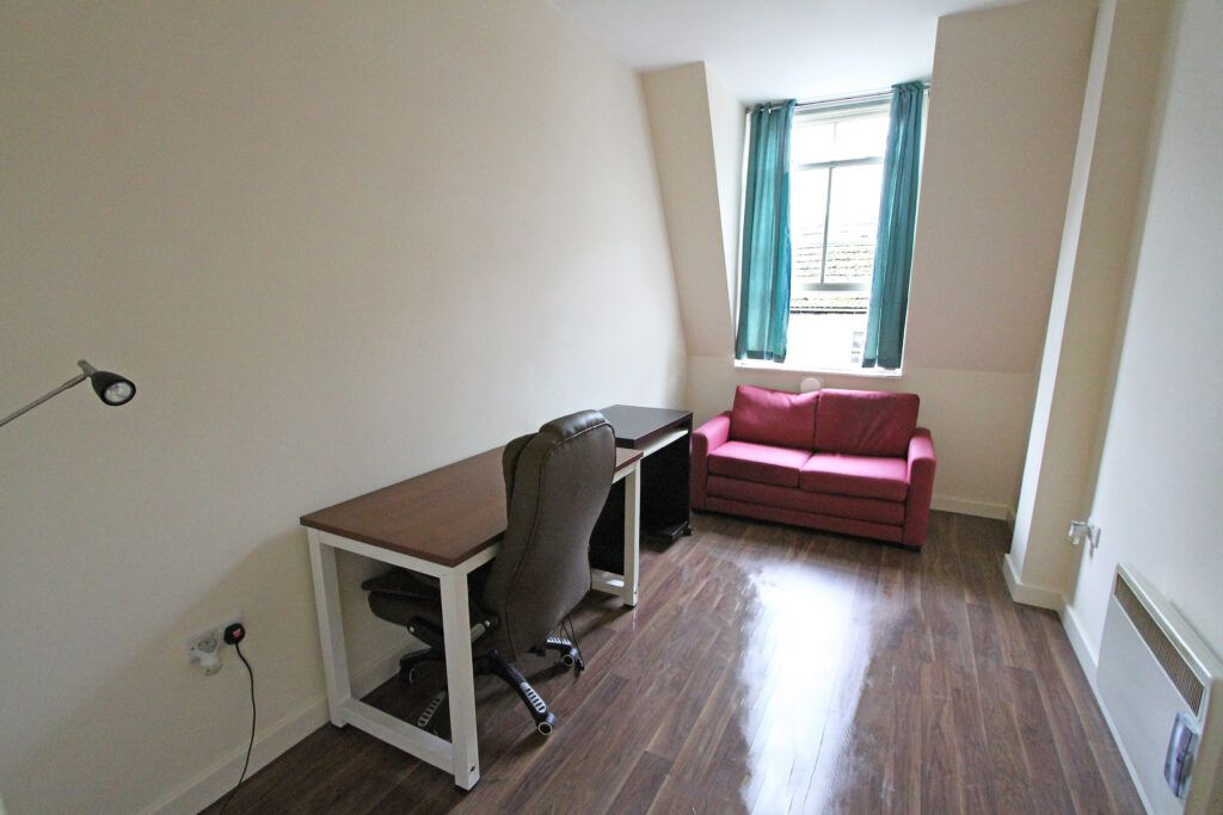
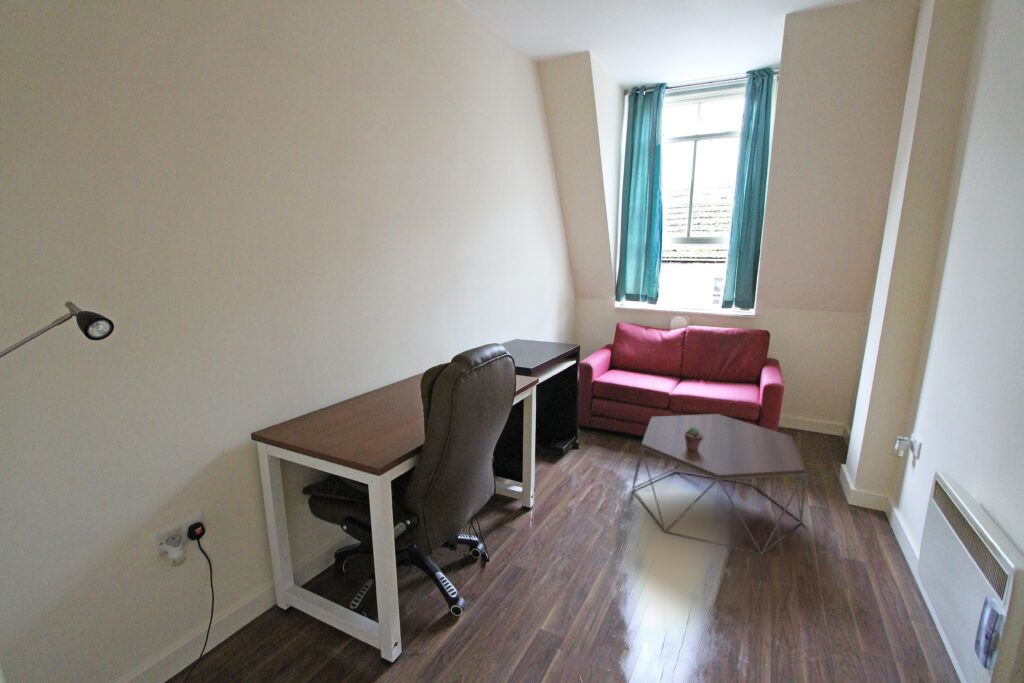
+ potted succulent [684,427,703,451]
+ coffee table [631,413,807,555]
